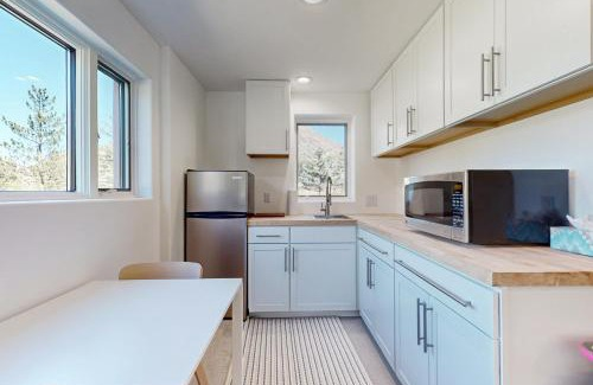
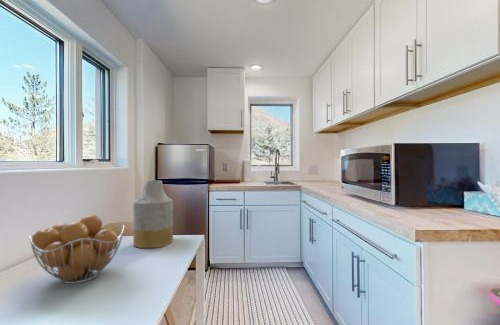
+ fruit basket [28,214,125,285]
+ vase [132,180,174,249]
